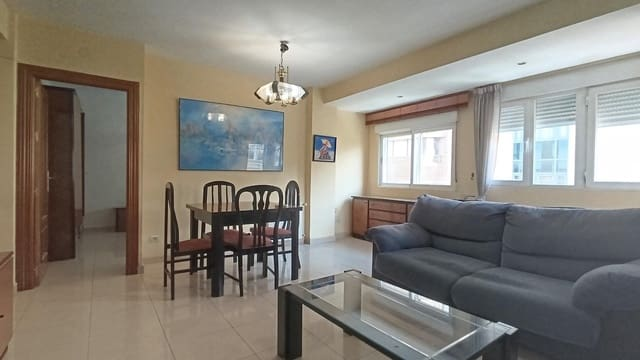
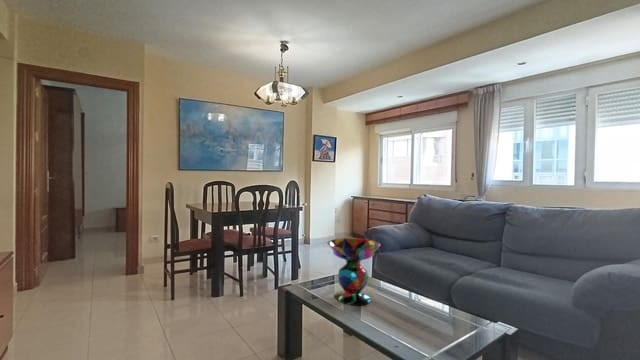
+ decorative bowl [326,237,381,307]
